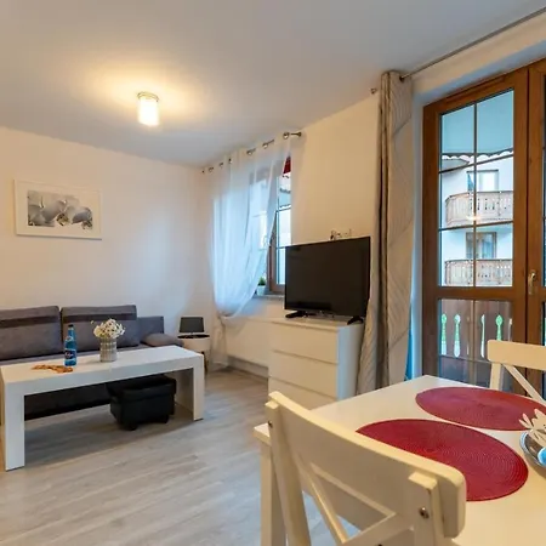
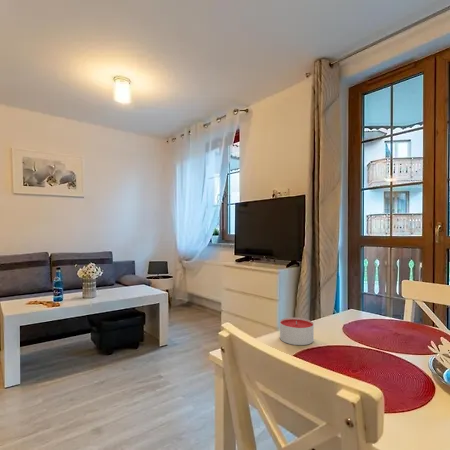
+ candle [279,317,315,346]
